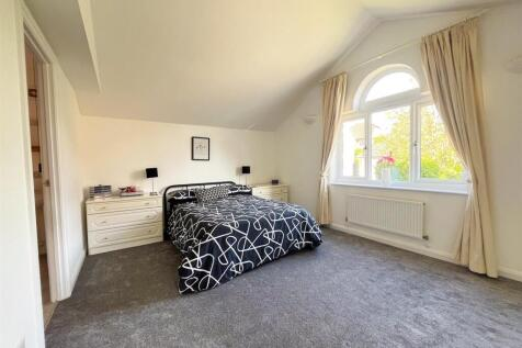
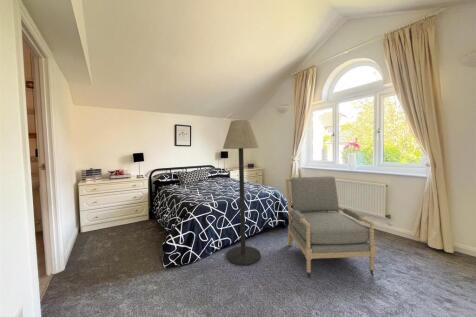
+ floor lamp [222,119,261,266]
+ armchair [285,176,377,279]
